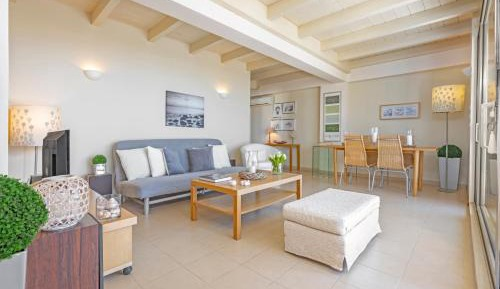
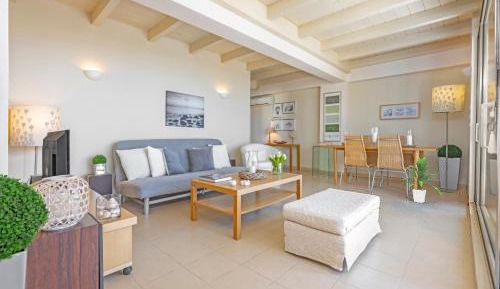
+ indoor plant [401,156,443,204]
